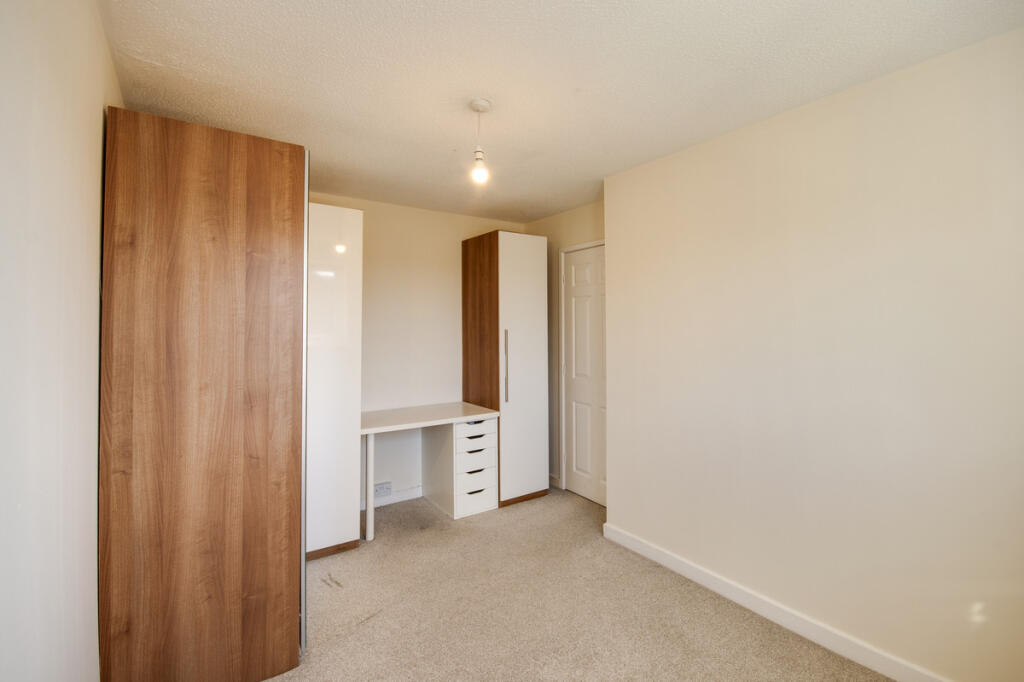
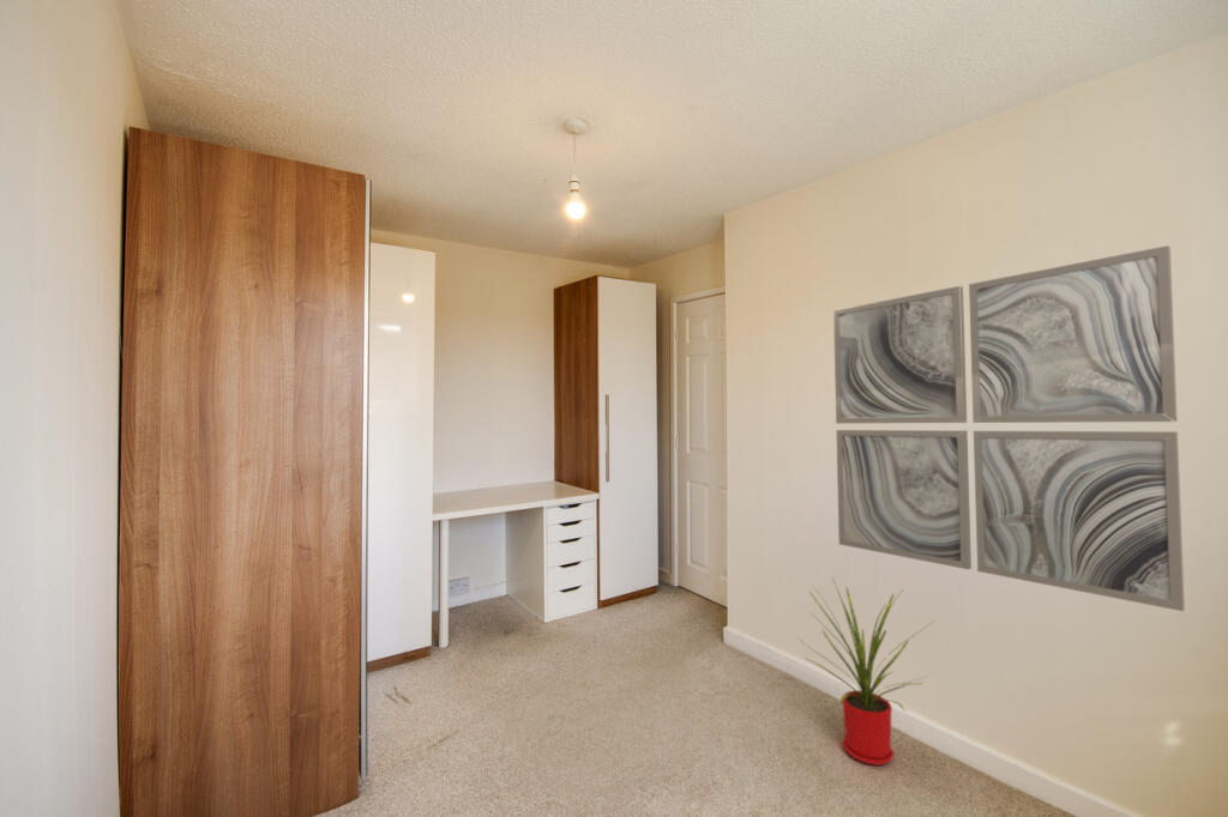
+ wall art [832,244,1186,612]
+ house plant [794,576,938,767]
